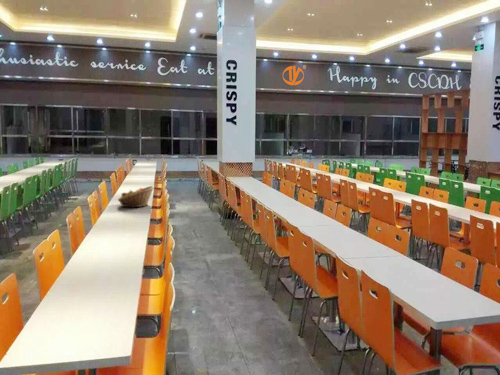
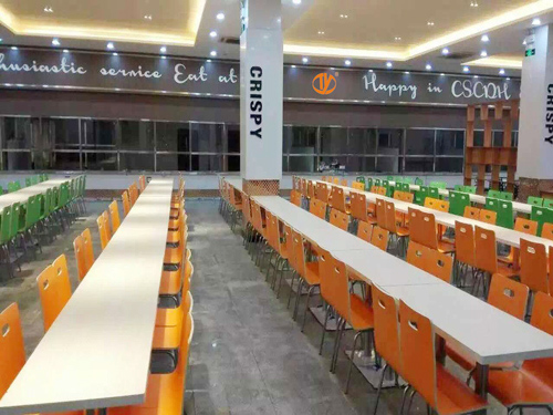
- fruit basket [117,185,155,209]
